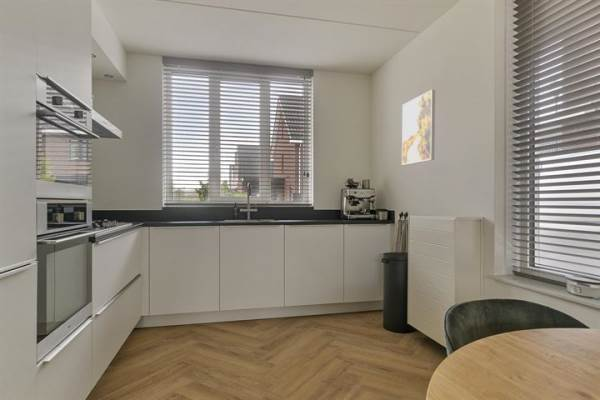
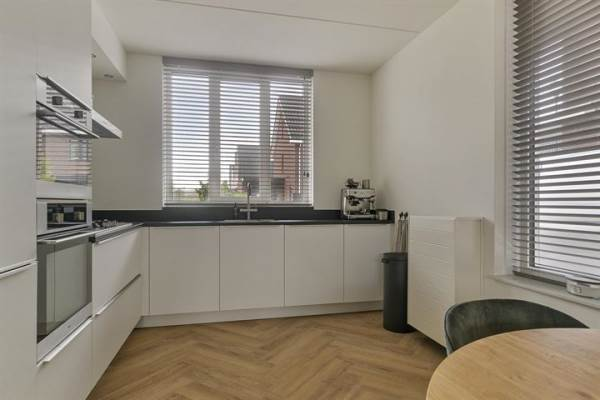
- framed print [401,89,436,166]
